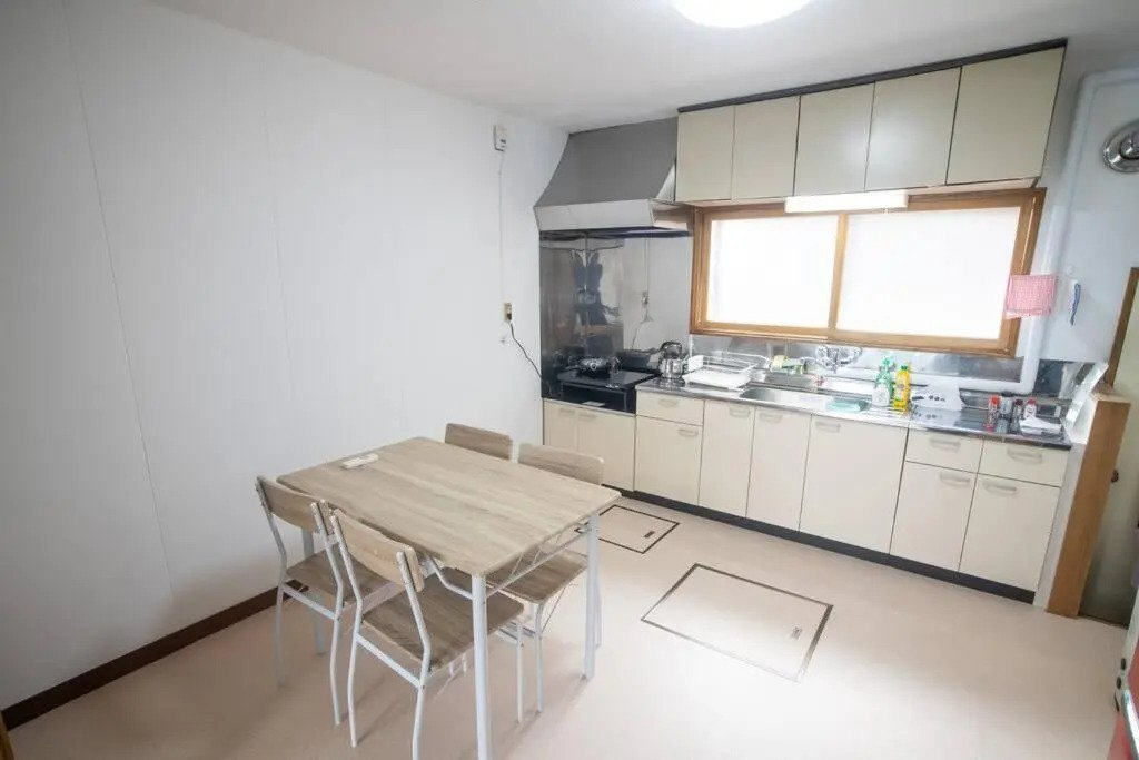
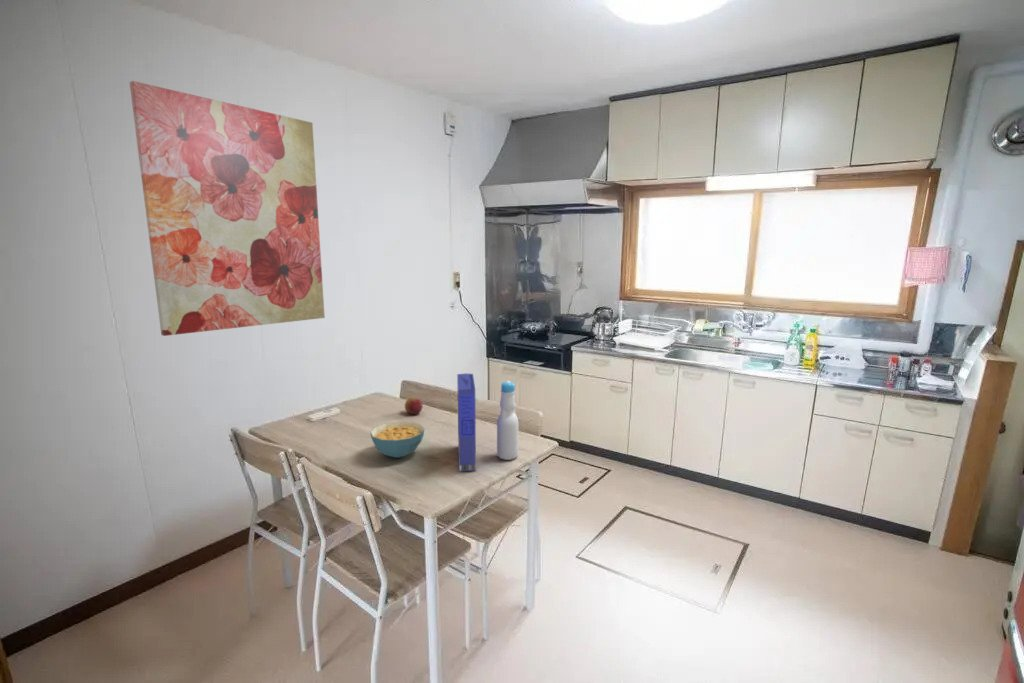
+ fruit [404,397,424,415]
+ bottle [496,380,519,461]
+ cereal bowl [369,420,425,459]
+ cereal box [456,372,477,472]
+ wall art [129,80,326,337]
